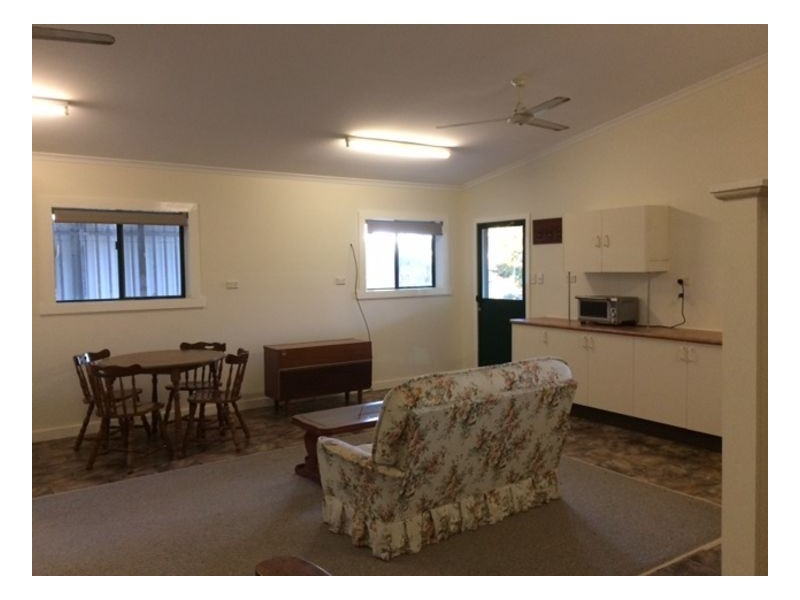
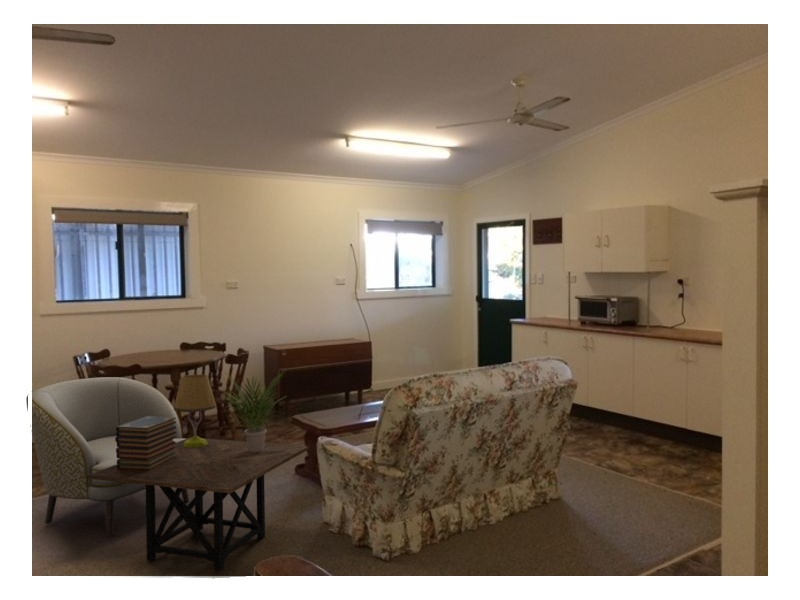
+ book stack [115,416,177,471]
+ side table [88,436,310,572]
+ table lamp [173,373,217,448]
+ armchair [25,376,190,538]
+ potted plant [218,370,286,452]
